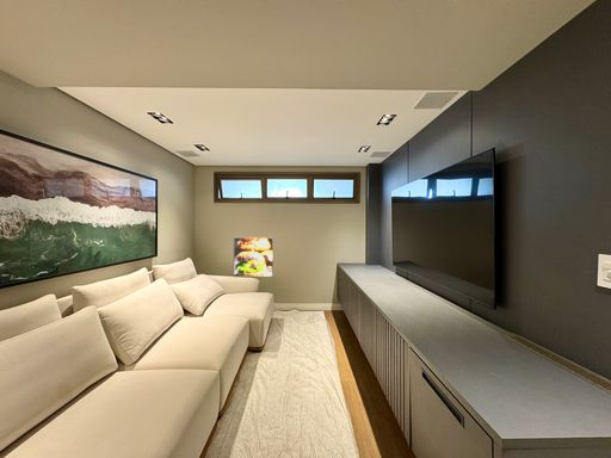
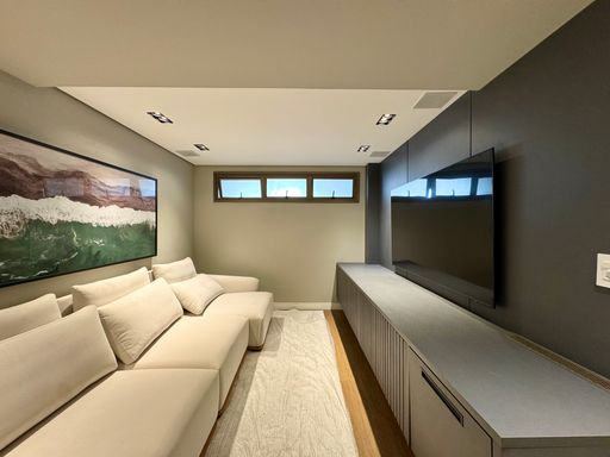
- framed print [233,236,274,278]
